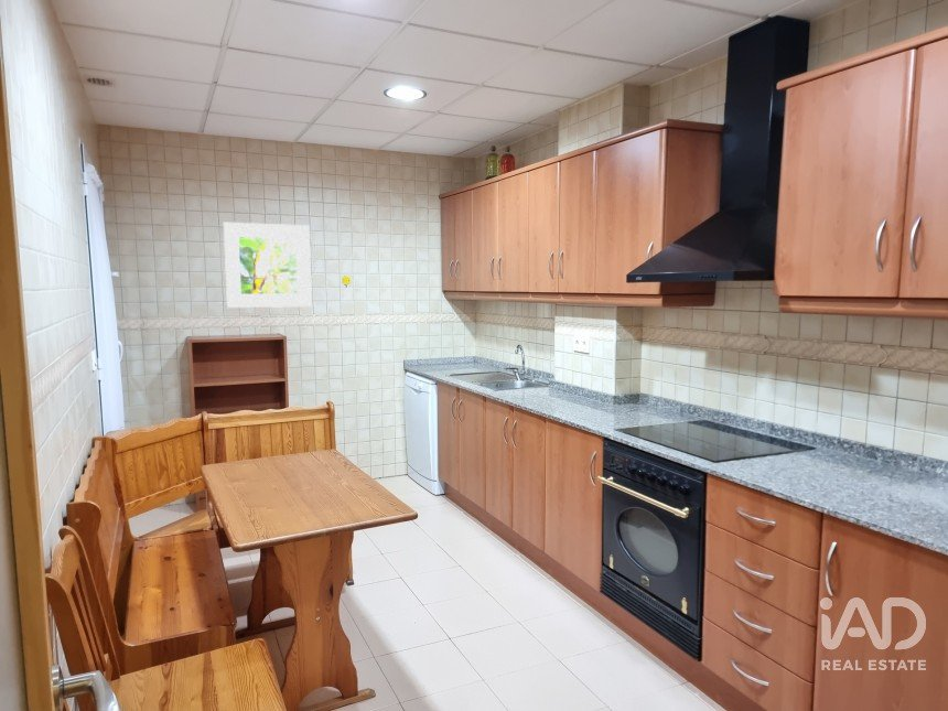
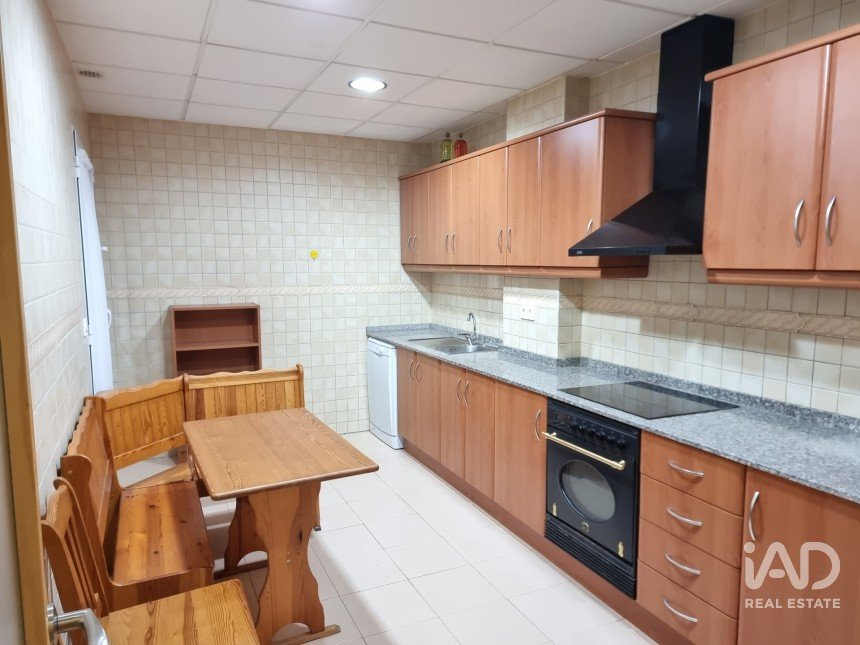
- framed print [223,222,313,309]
